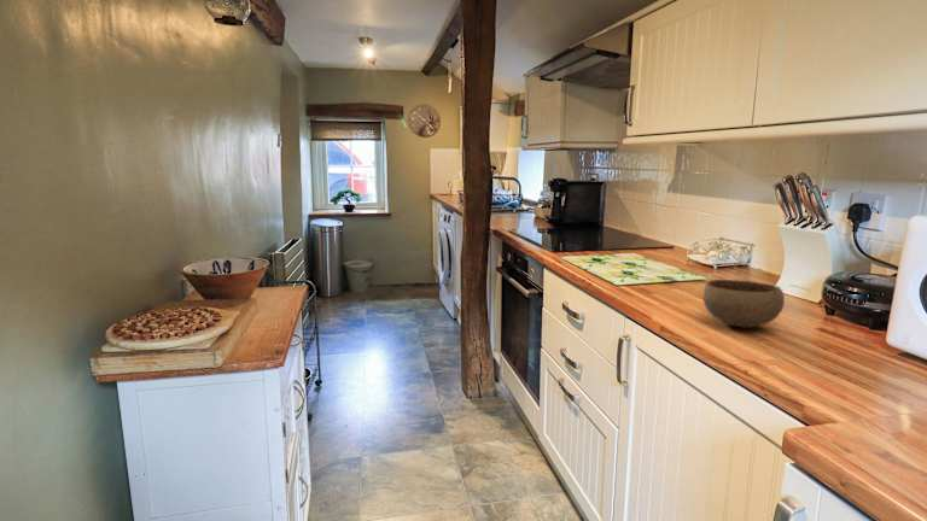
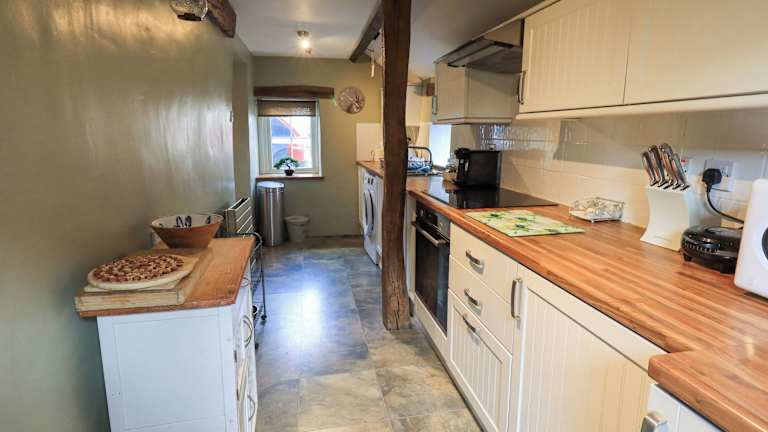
- bowl [701,279,786,328]
